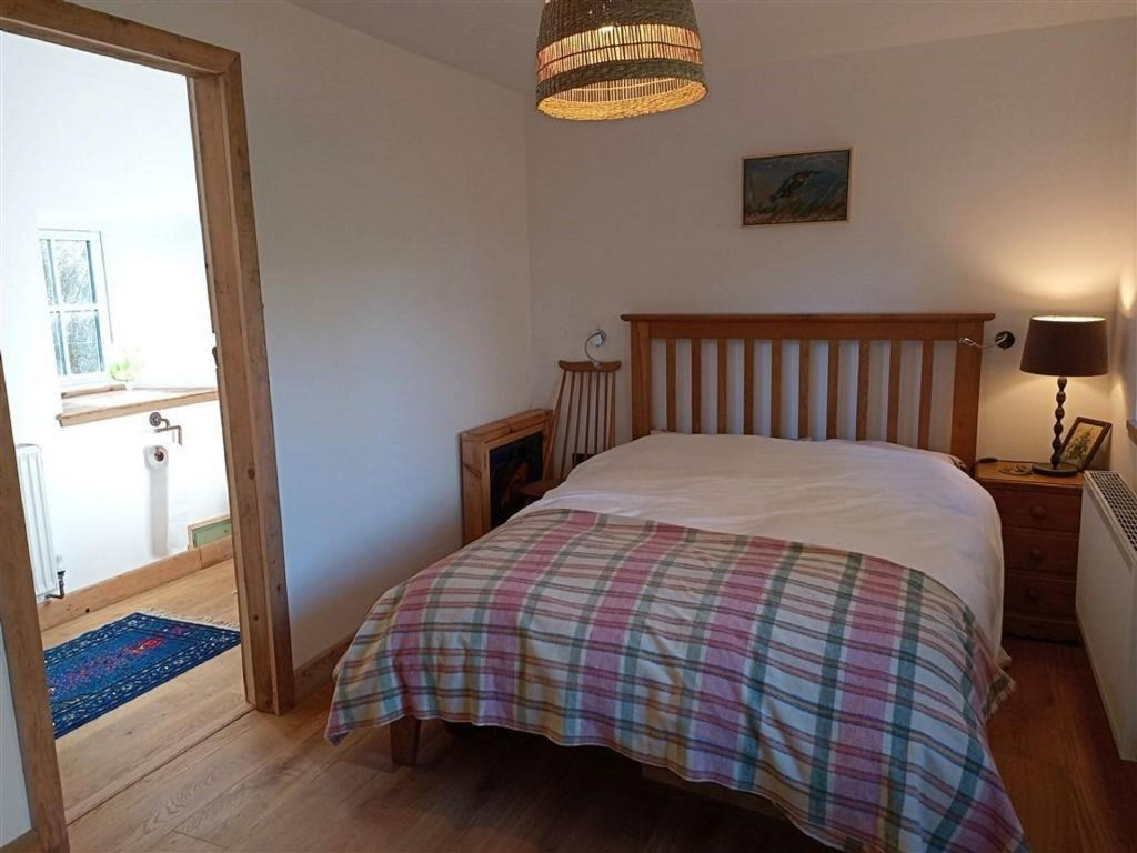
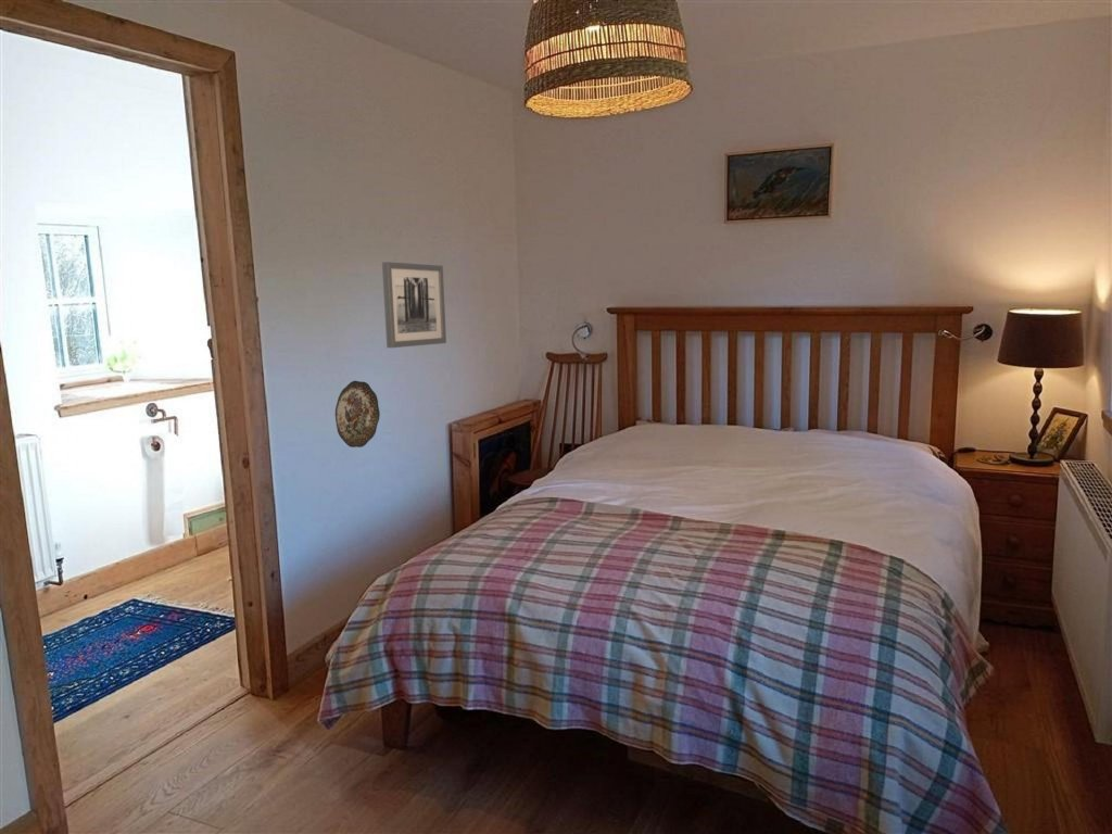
+ wall art [381,261,447,349]
+ decorative plate [334,380,381,448]
